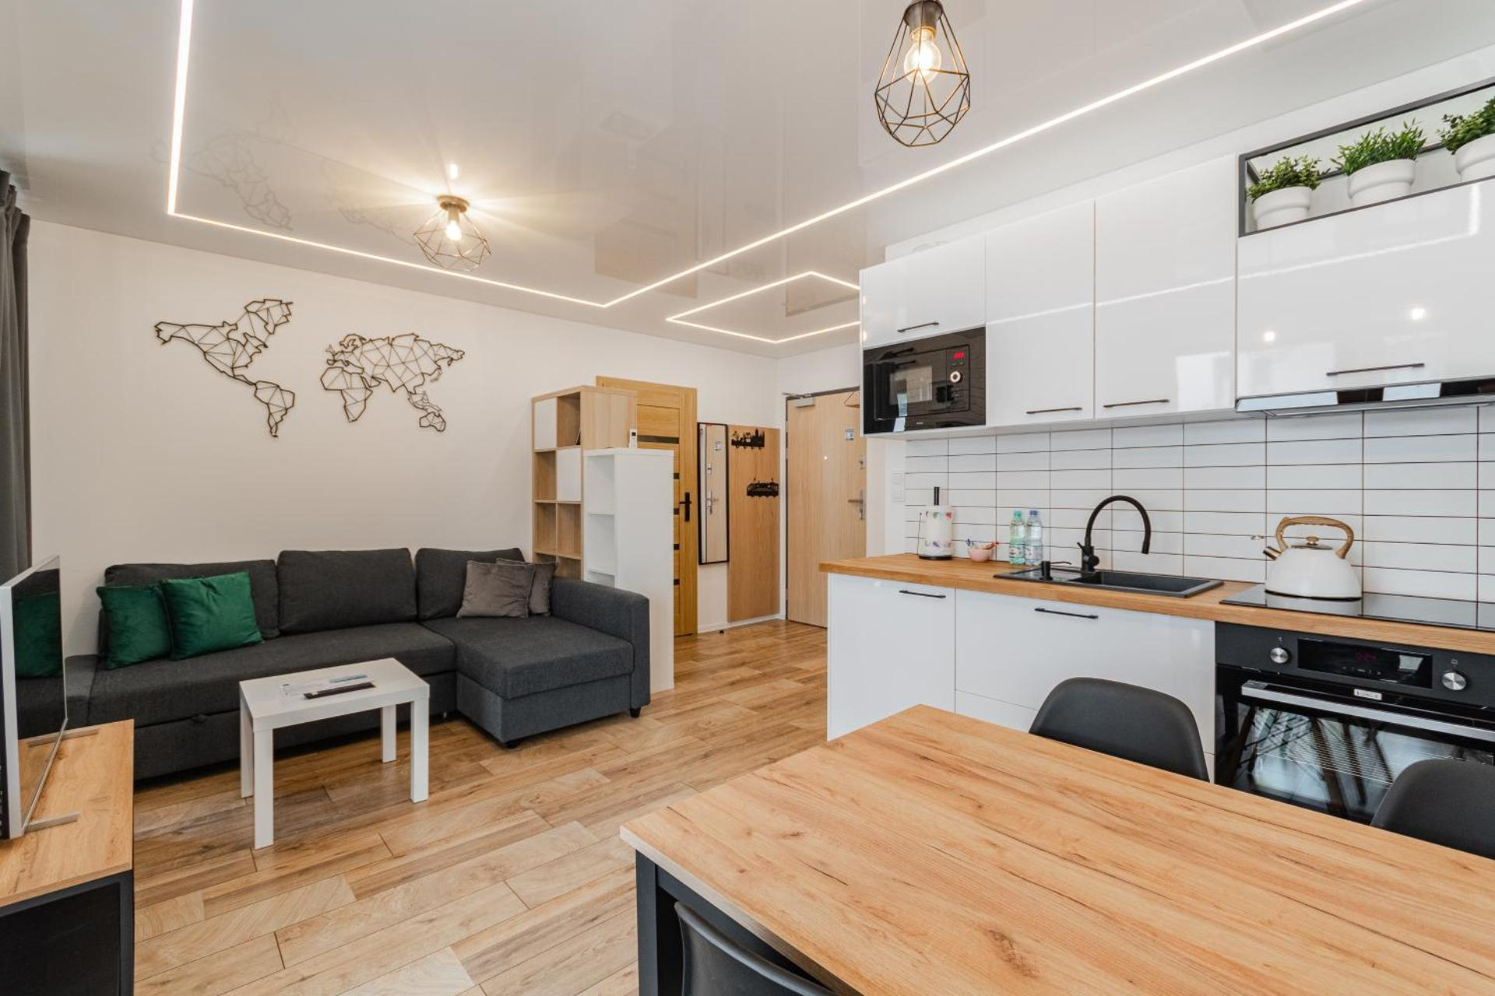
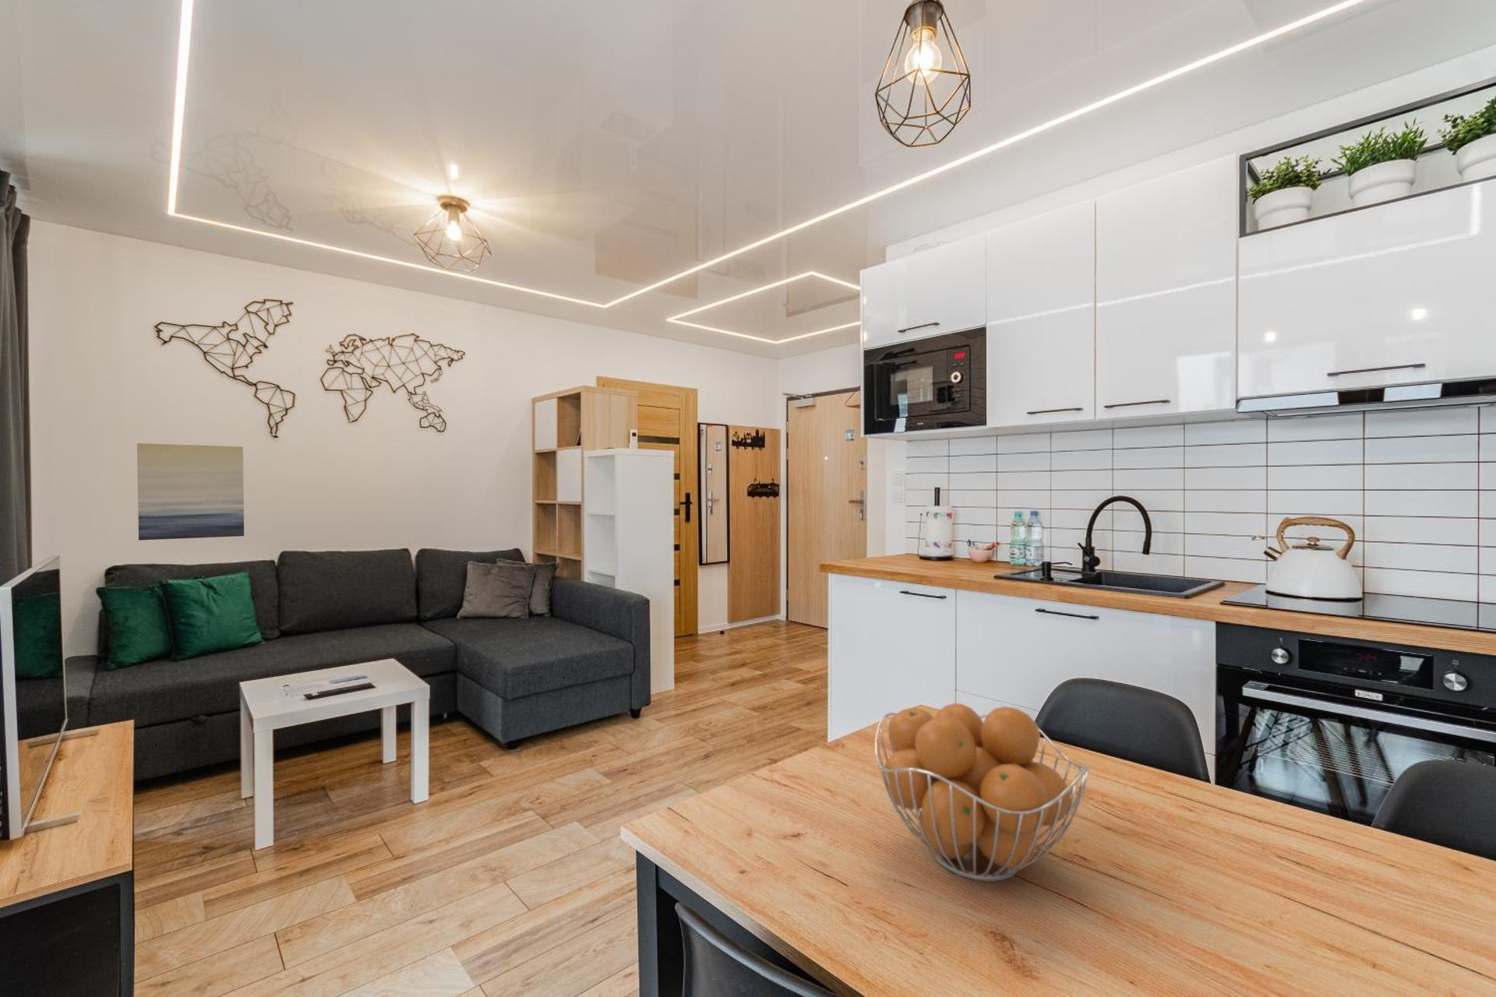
+ wall art [137,443,245,541]
+ fruit basket [874,702,1091,882]
